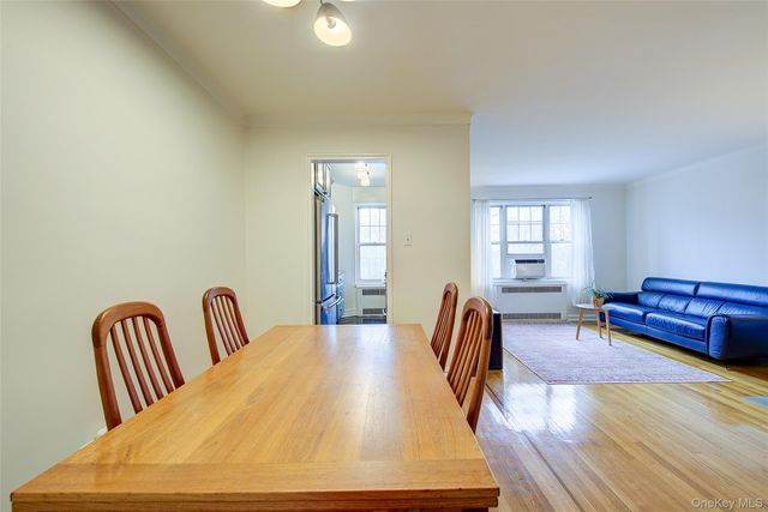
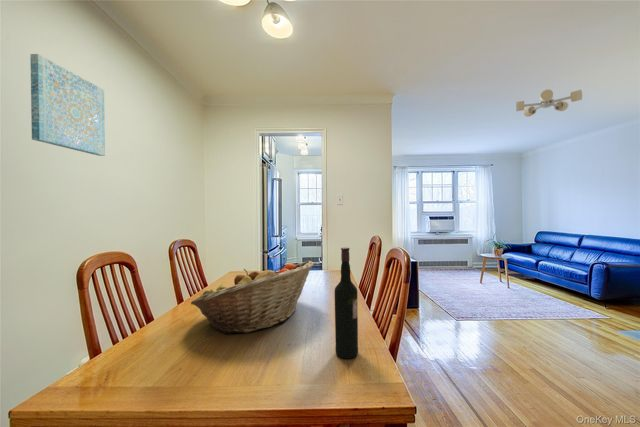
+ wine bottle [334,247,359,359]
+ fruit basket [190,260,315,335]
+ ceiling light [515,89,583,118]
+ wall art [29,53,106,157]
